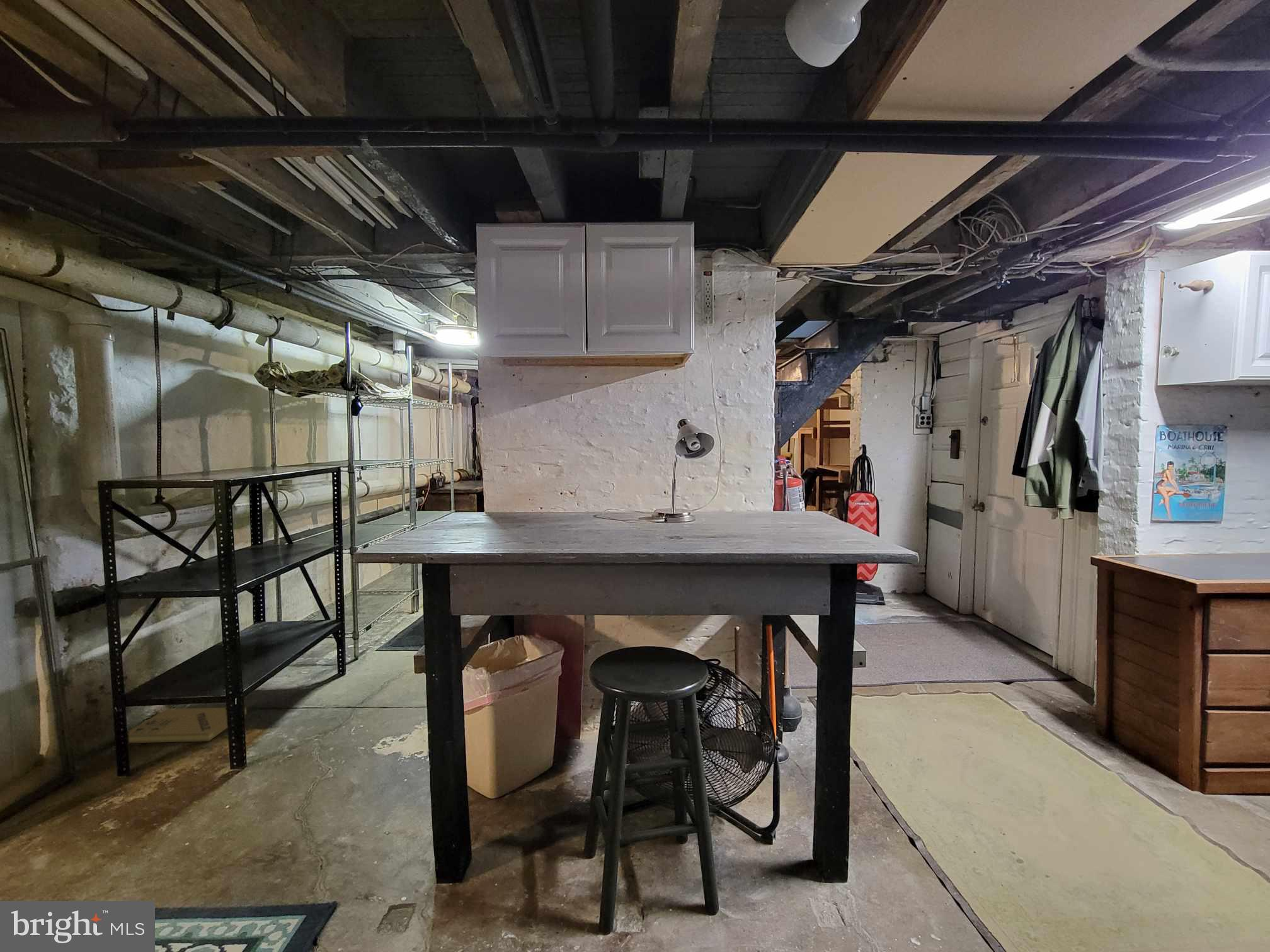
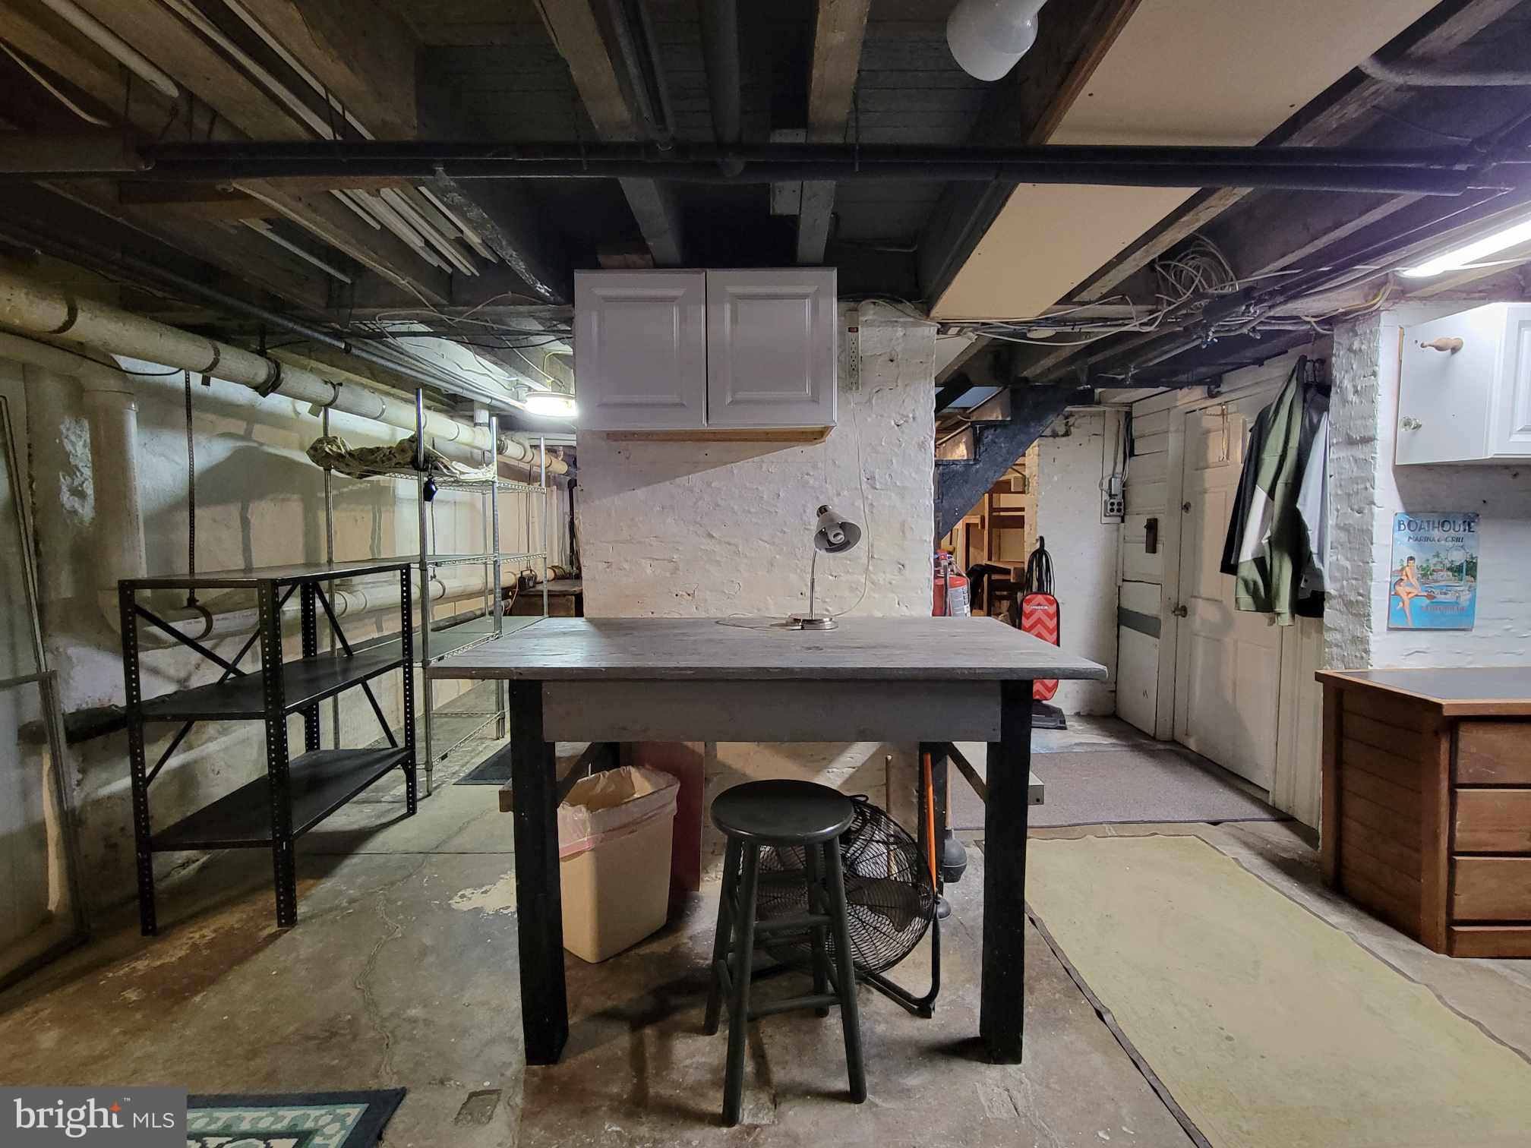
- cardboard box [129,706,247,744]
